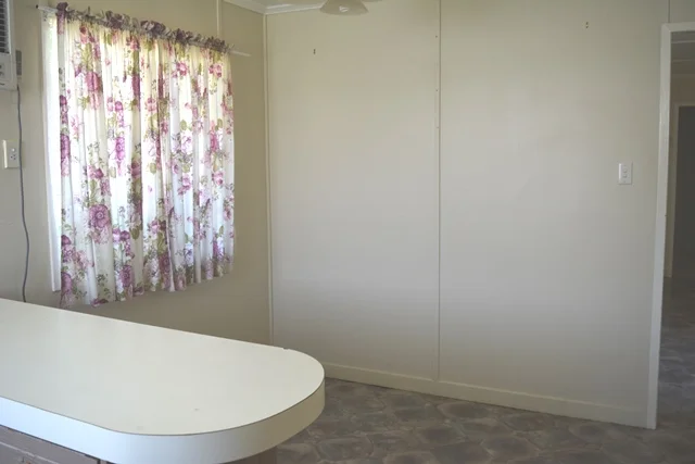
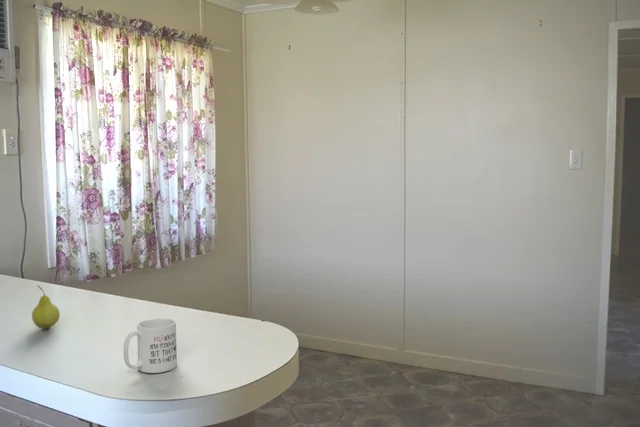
+ mug [123,317,178,374]
+ fruit [31,285,61,330]
